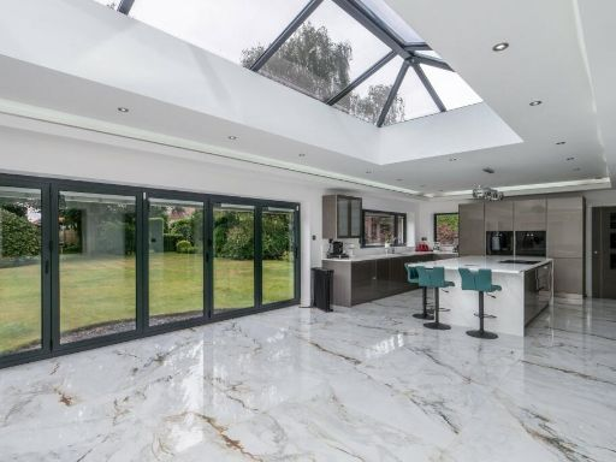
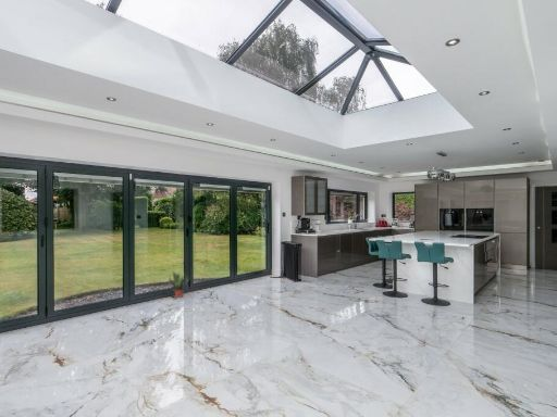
+ potted plant [168,269,189,299]
